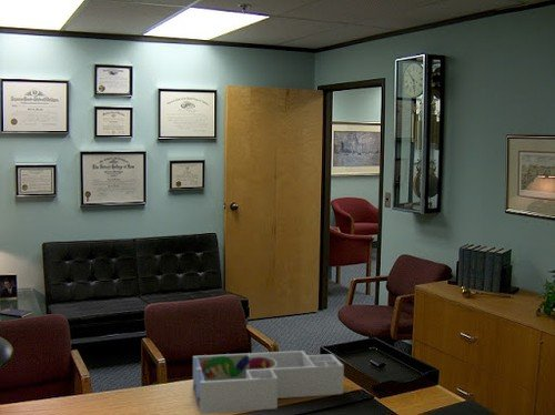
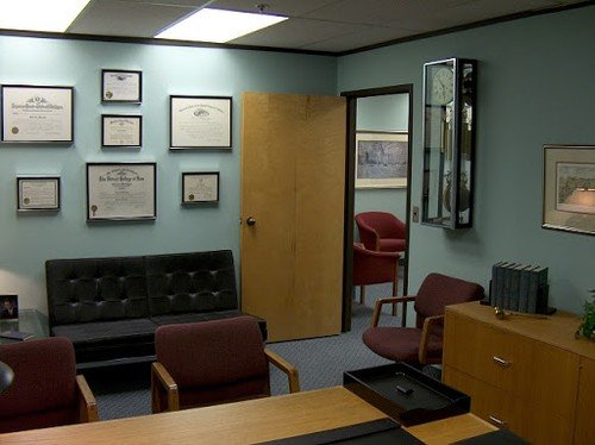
- desk organizer [192,350,345,415]
